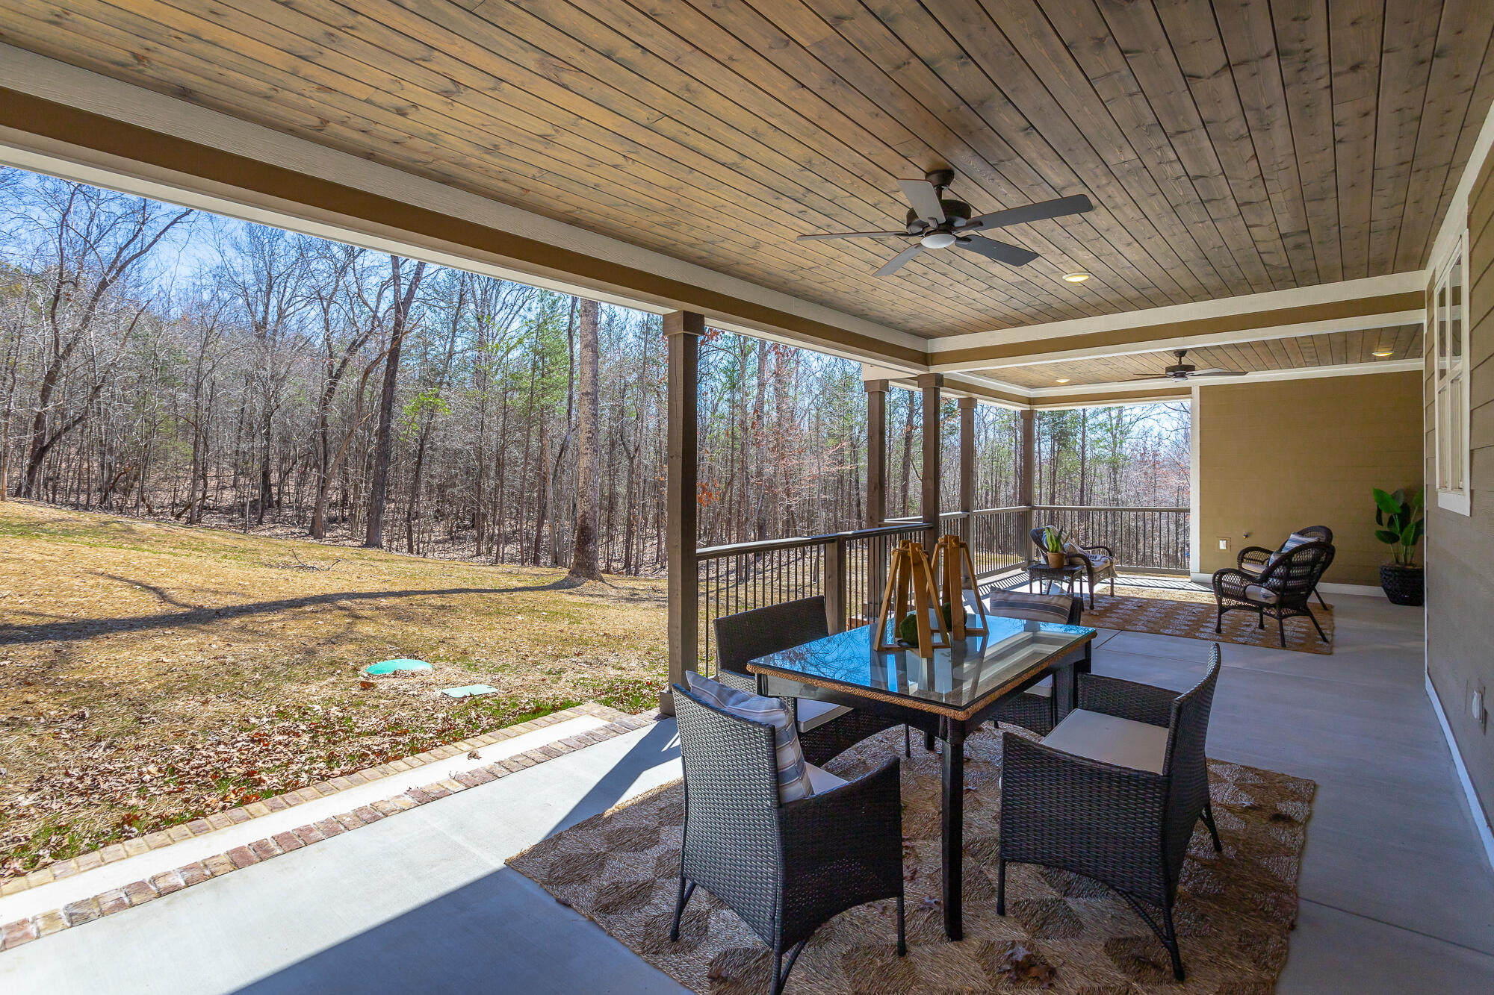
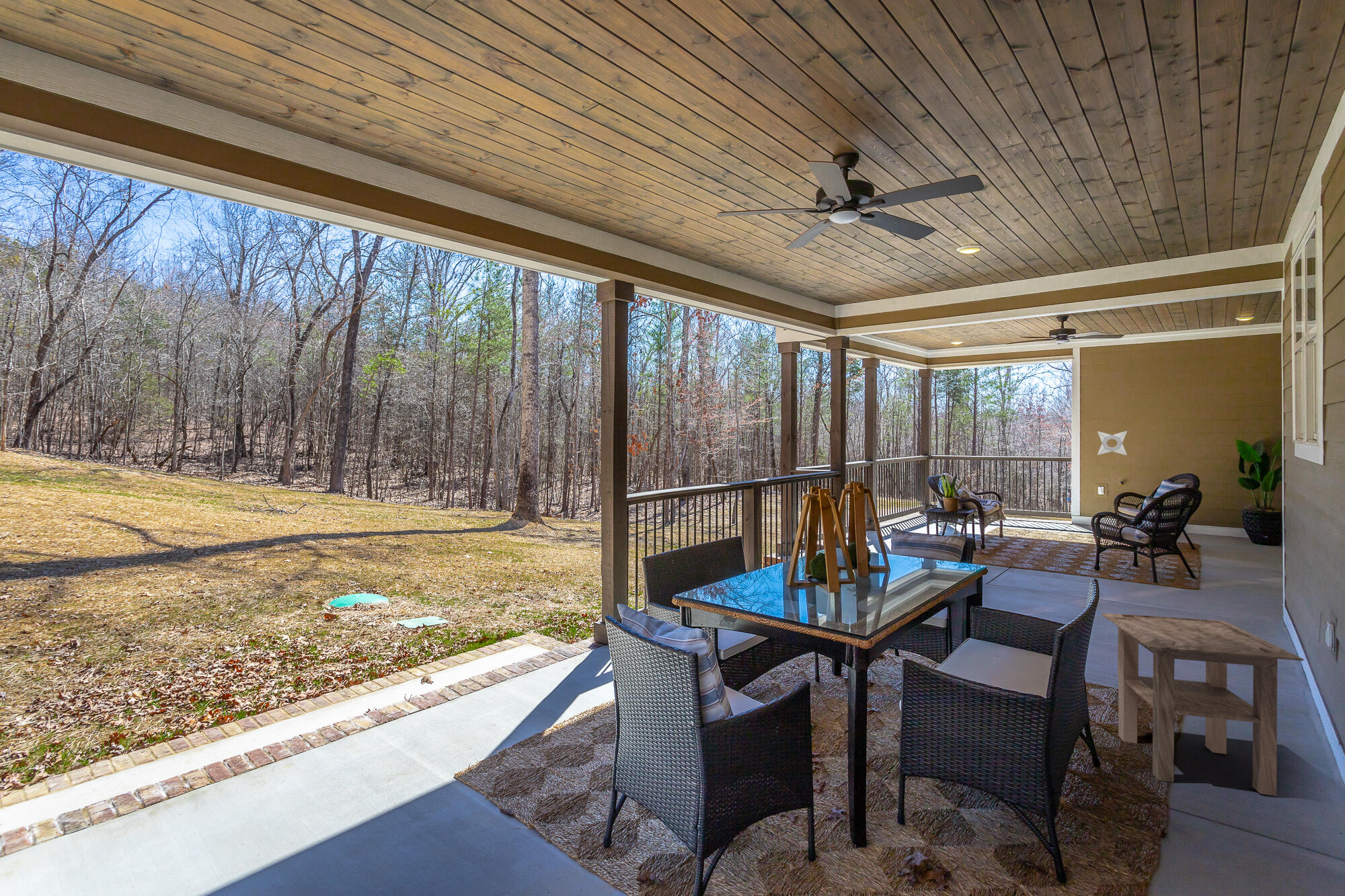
+ decorative star [1097,430,1128,456]
+ side table [1101,612,1305,797]
